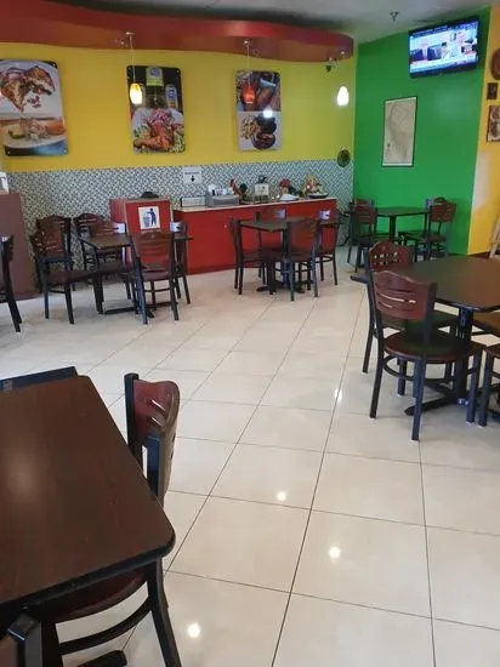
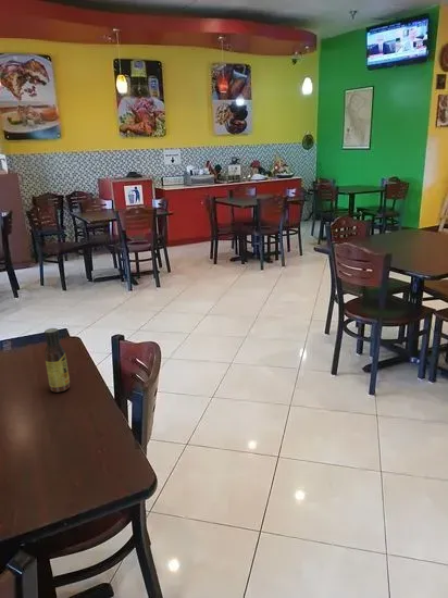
+ sauce bottle [43,327,71,394]
